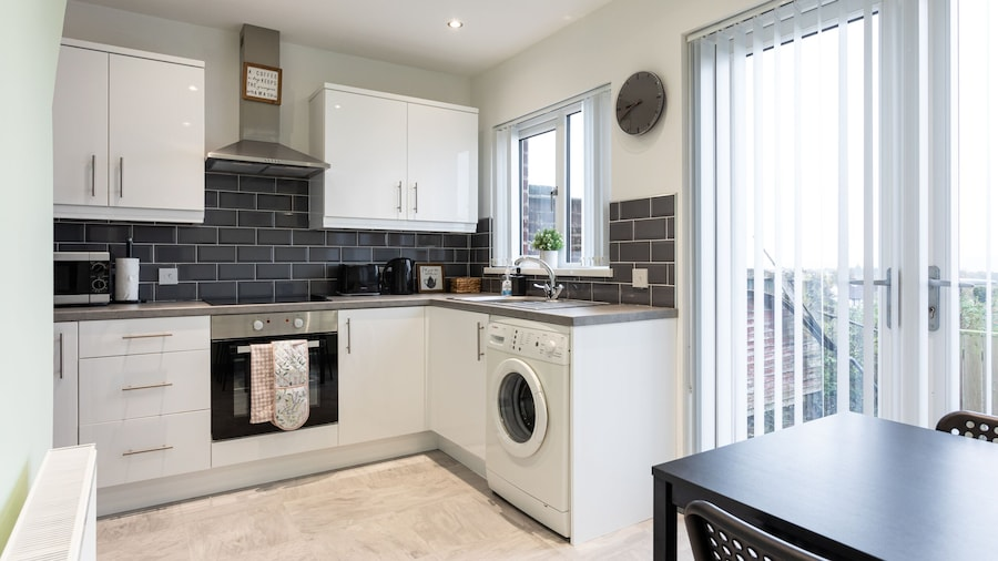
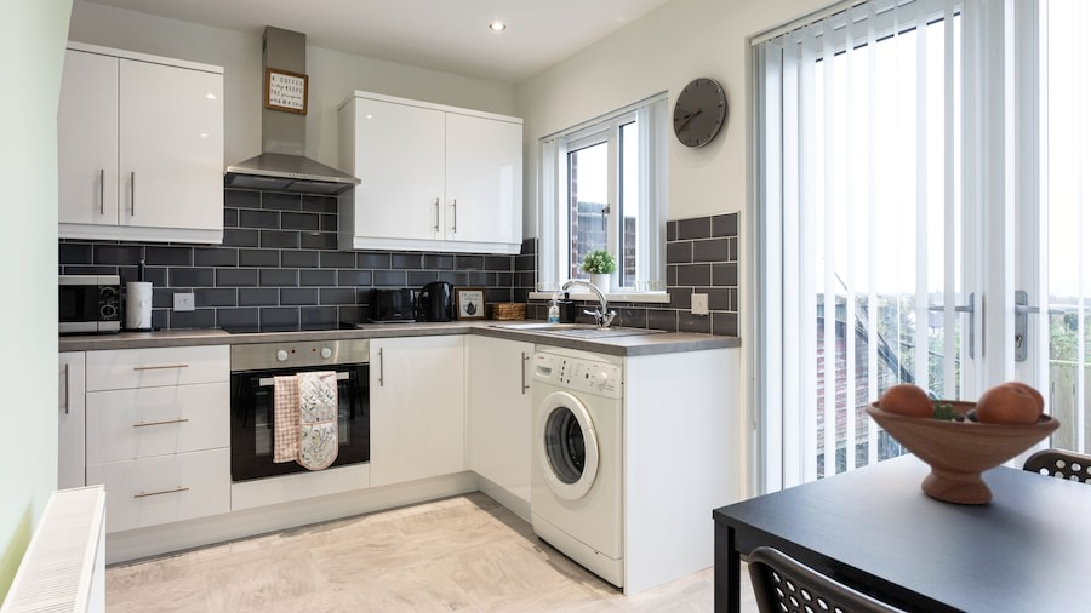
+ fruit bowl [864,380,1062,505]
